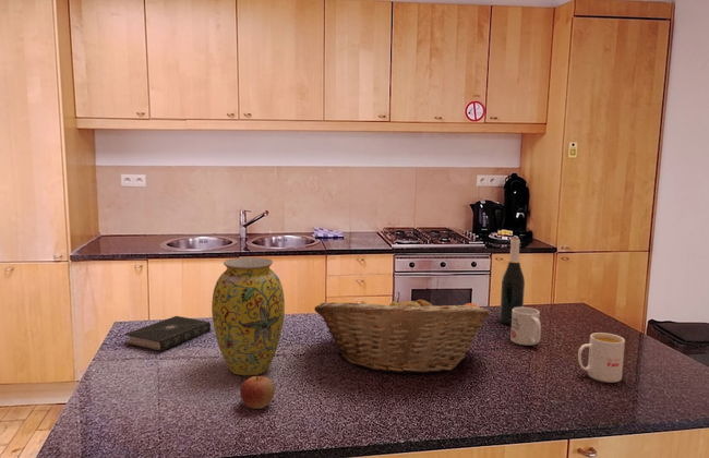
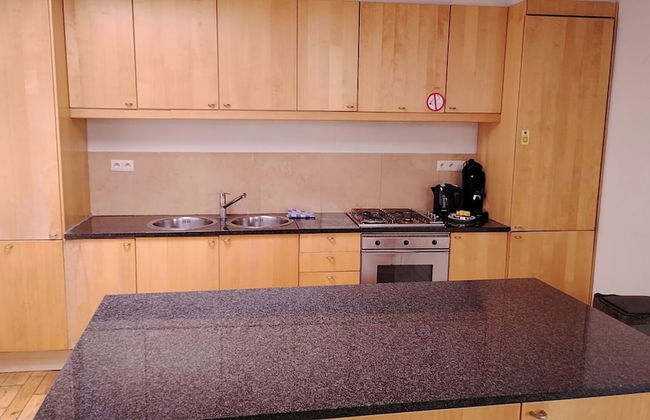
- mug [577,332,626,384]
- mug [509,306,542,347]
- vase [211,256,286,376]
- book [124,315,212,352]
- fruit basket [314,291,491,375]
- apple [240,374,276,410]
- wine bottle [498,237,526,326]
